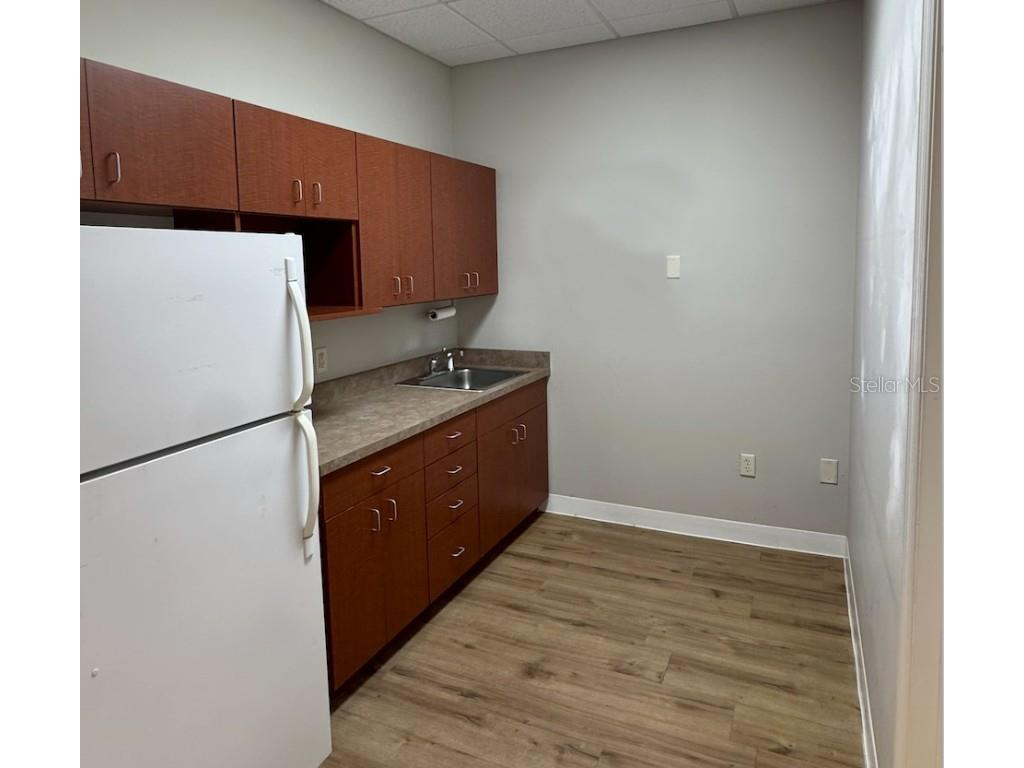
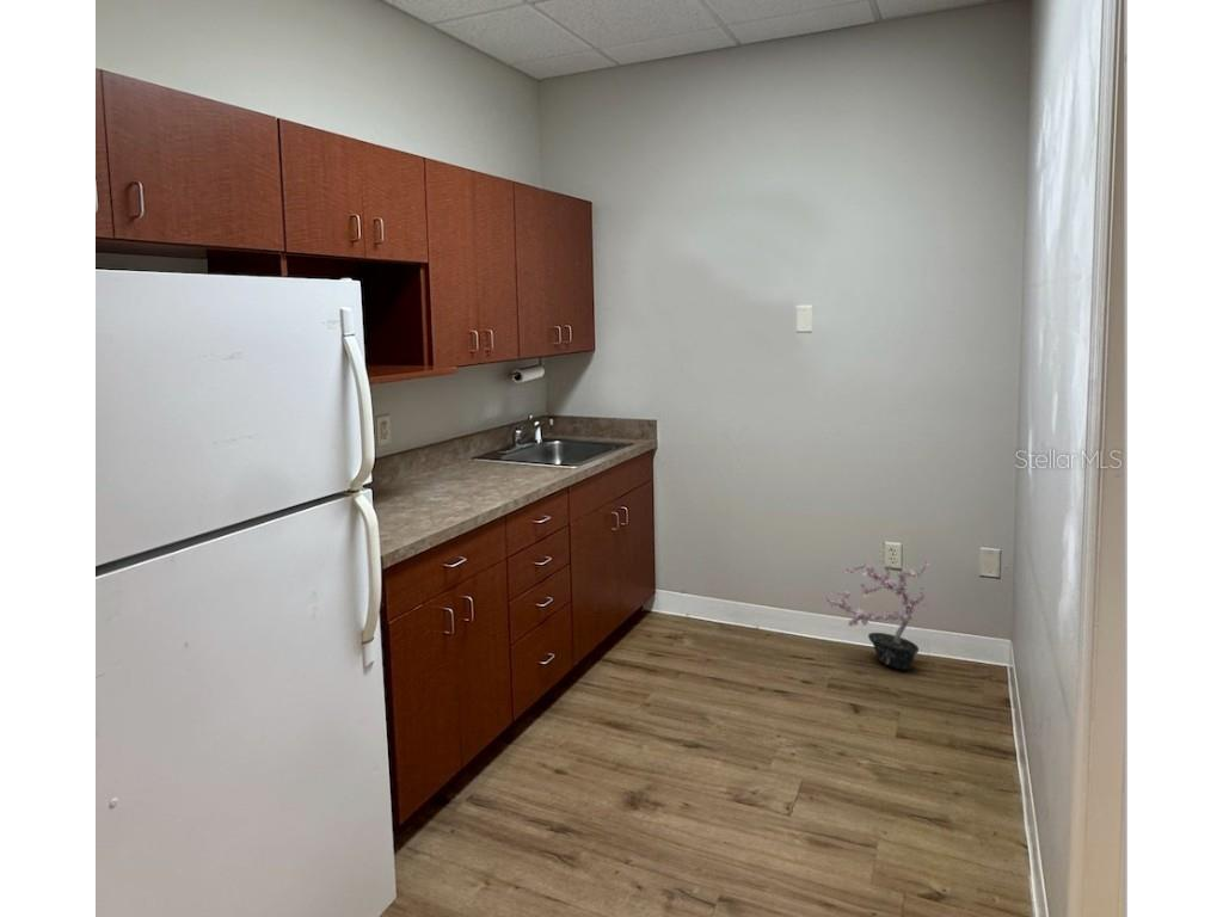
+ potted plant [823,558,930,671]
